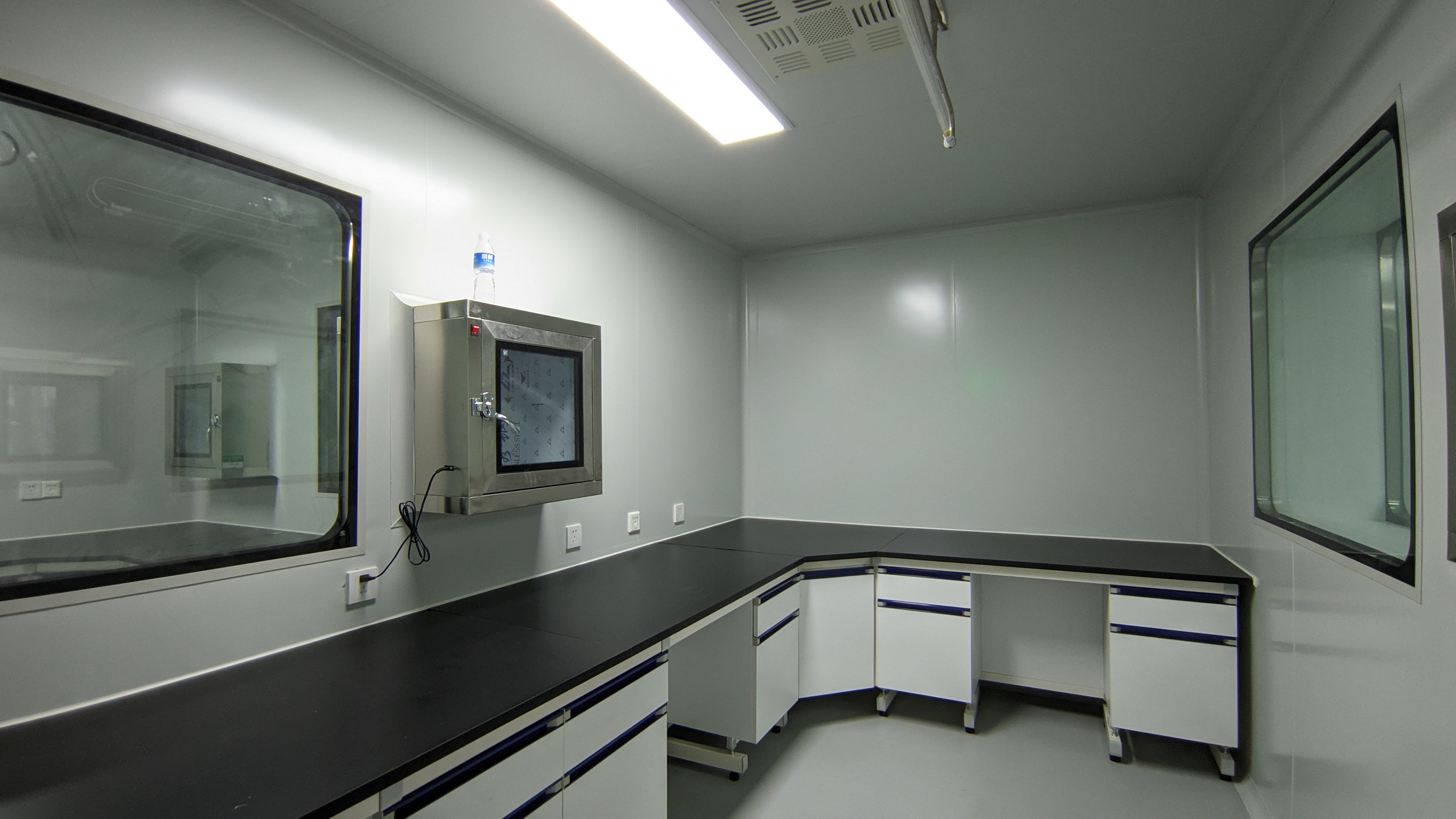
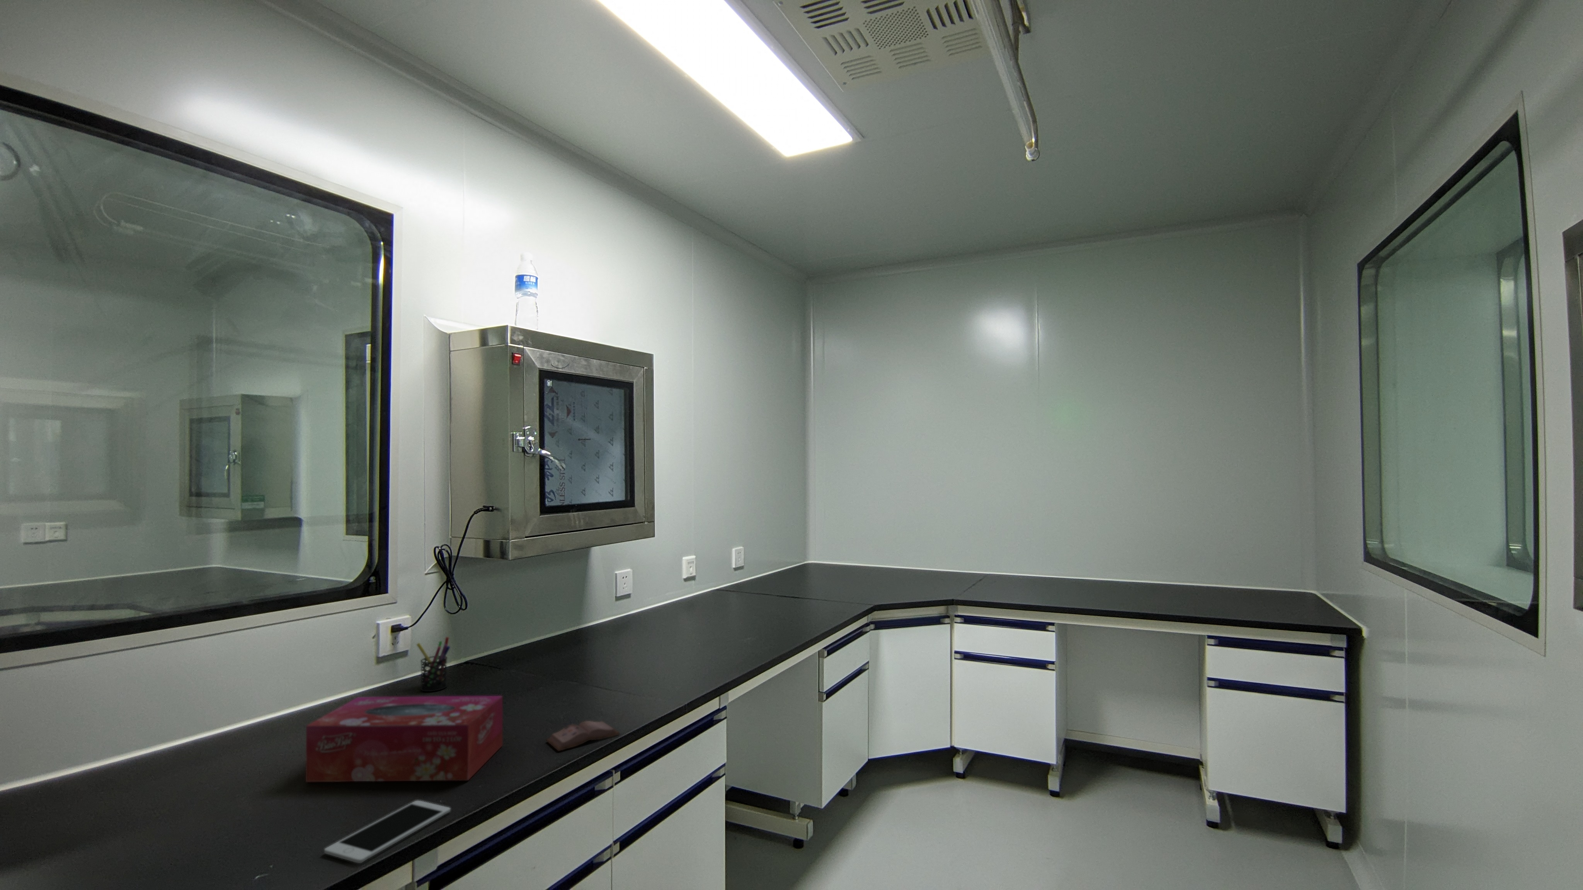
+ cell phone [324,800,450,864]
+ tissue box [306,695,502,782]
+ pen holder [416,637,450,692]
+ book [546,720,620,751]
